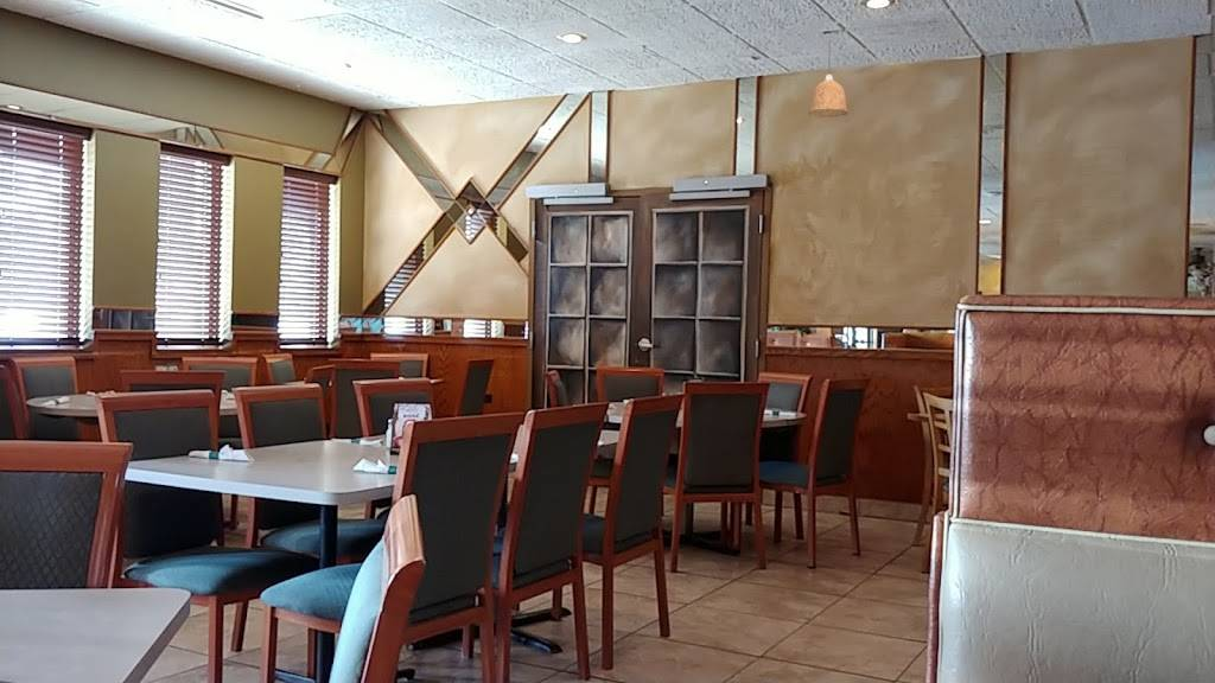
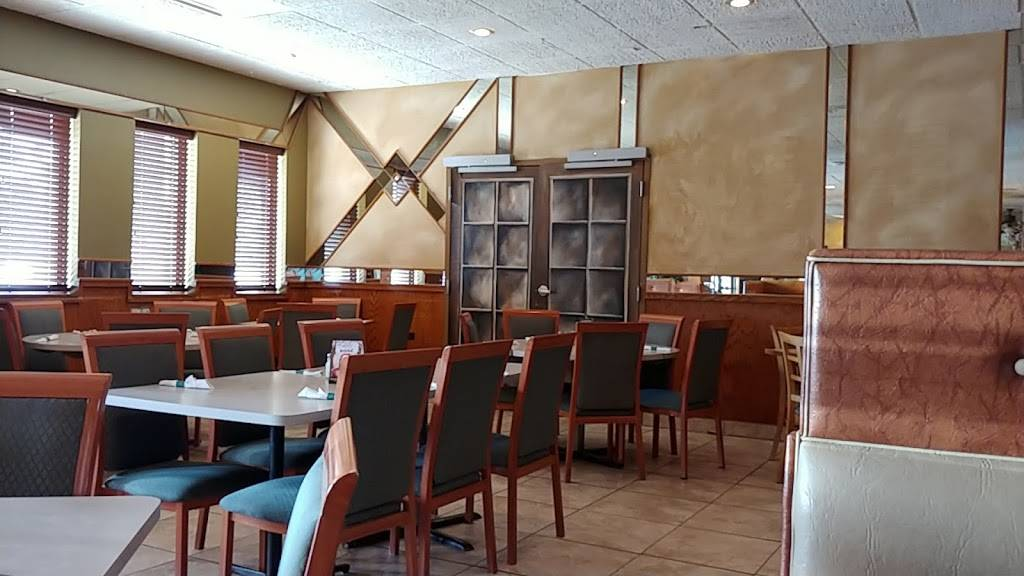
- pendant lamp [807,39,850,119]
